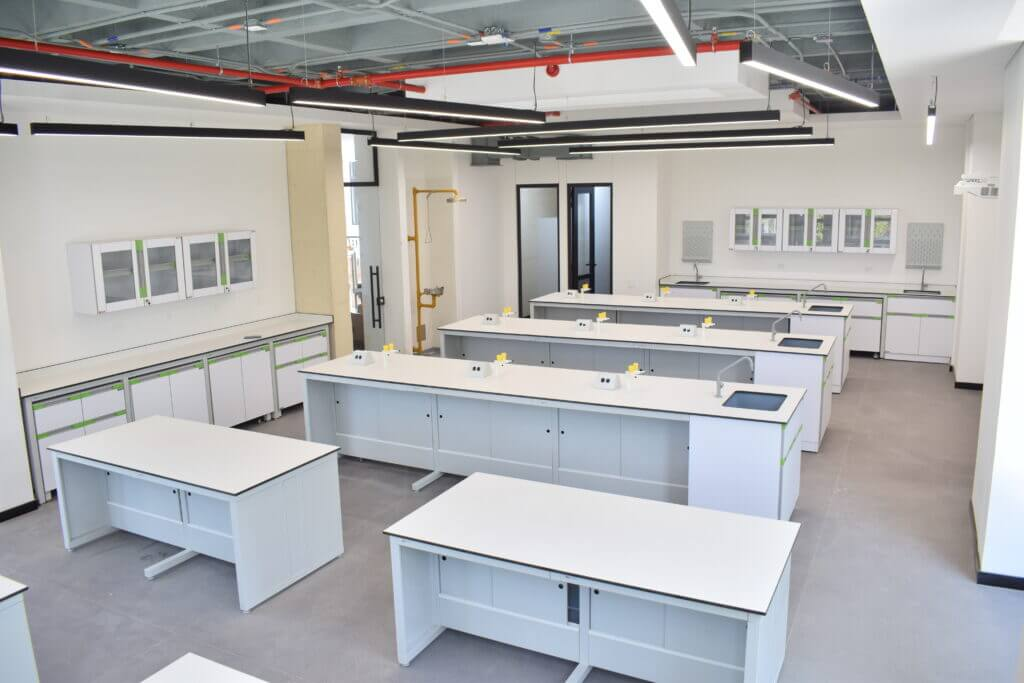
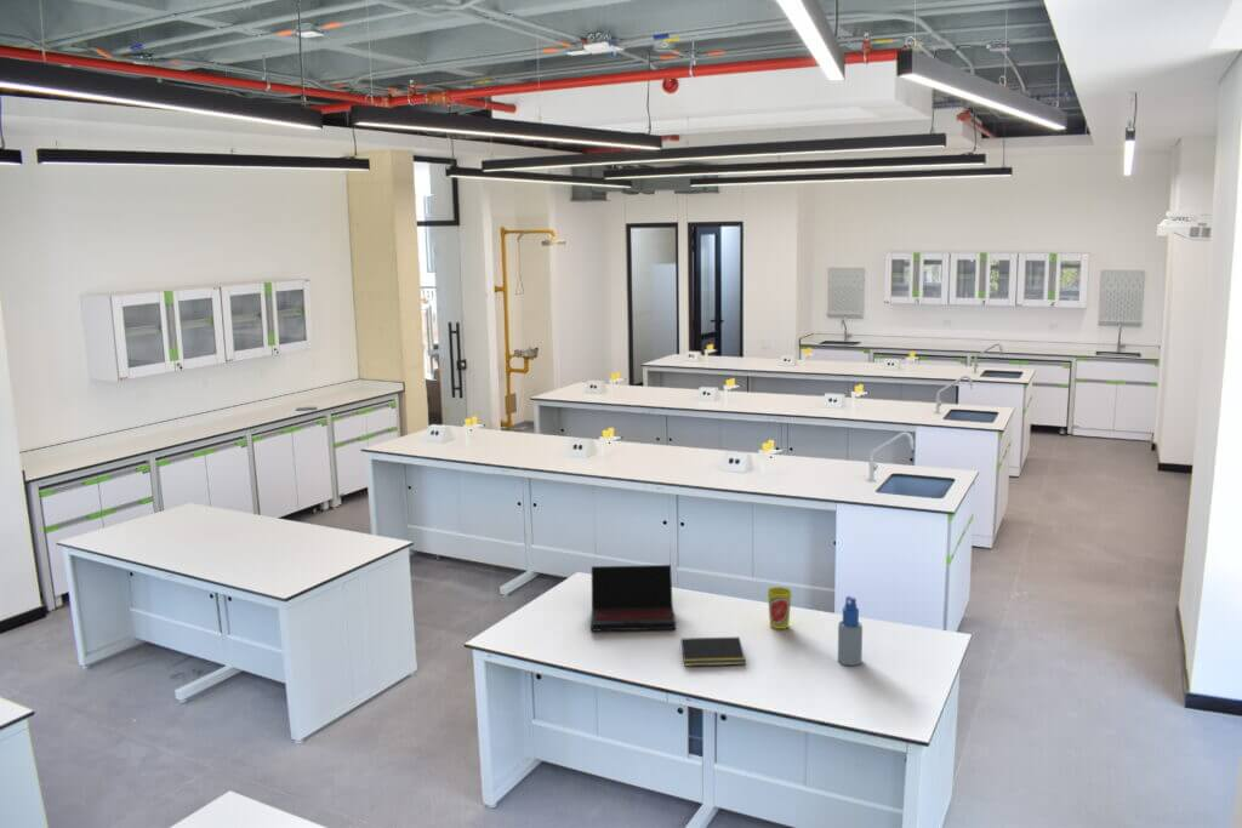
+ laptop [589,564,677,632]
+ cup [767,586,792,630]
+ spray bottle [837,595,864,667]
+ notepad [678,635,746,667]
